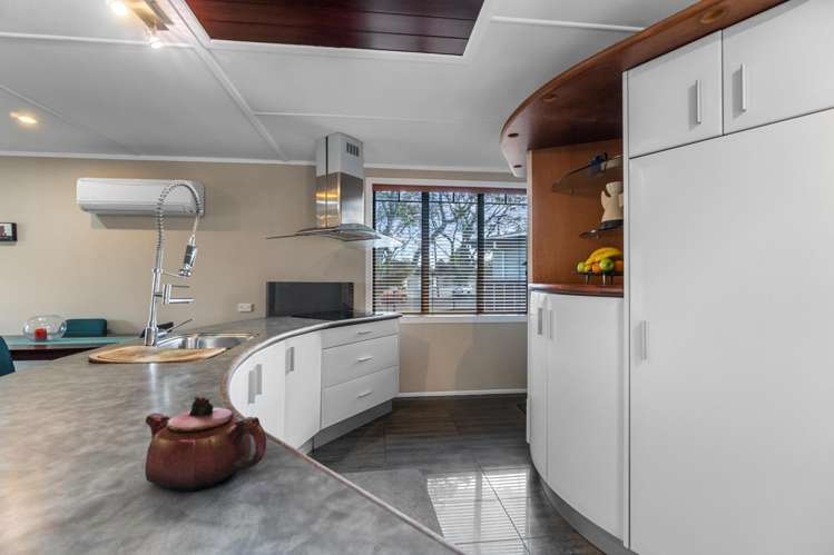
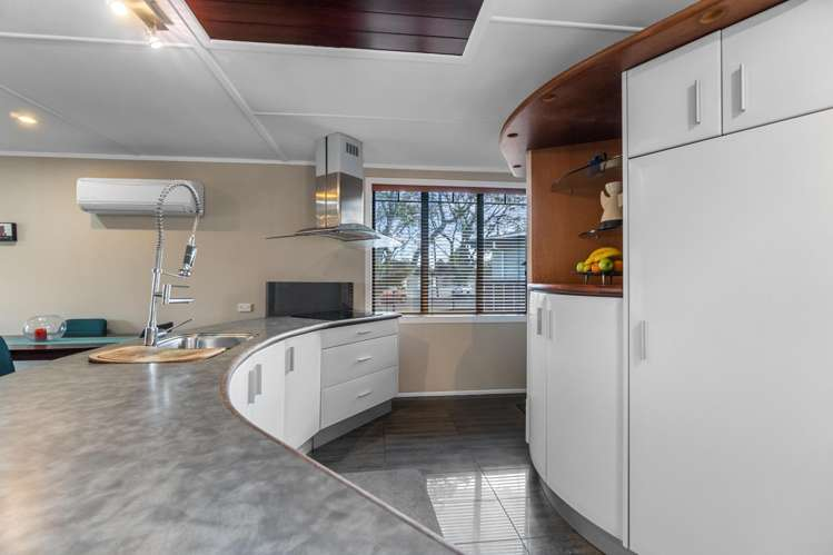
- teapot [144,395,267,492]
